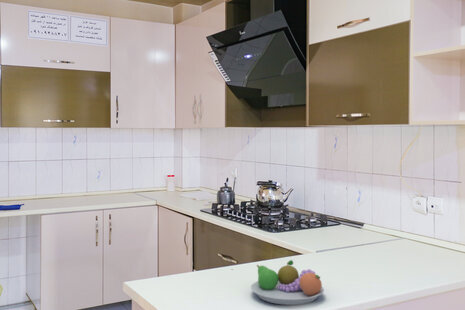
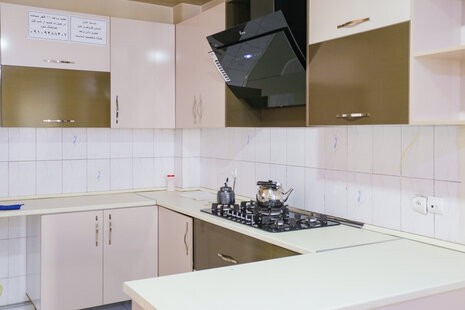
- fruit bowl [250,259,325,306]
